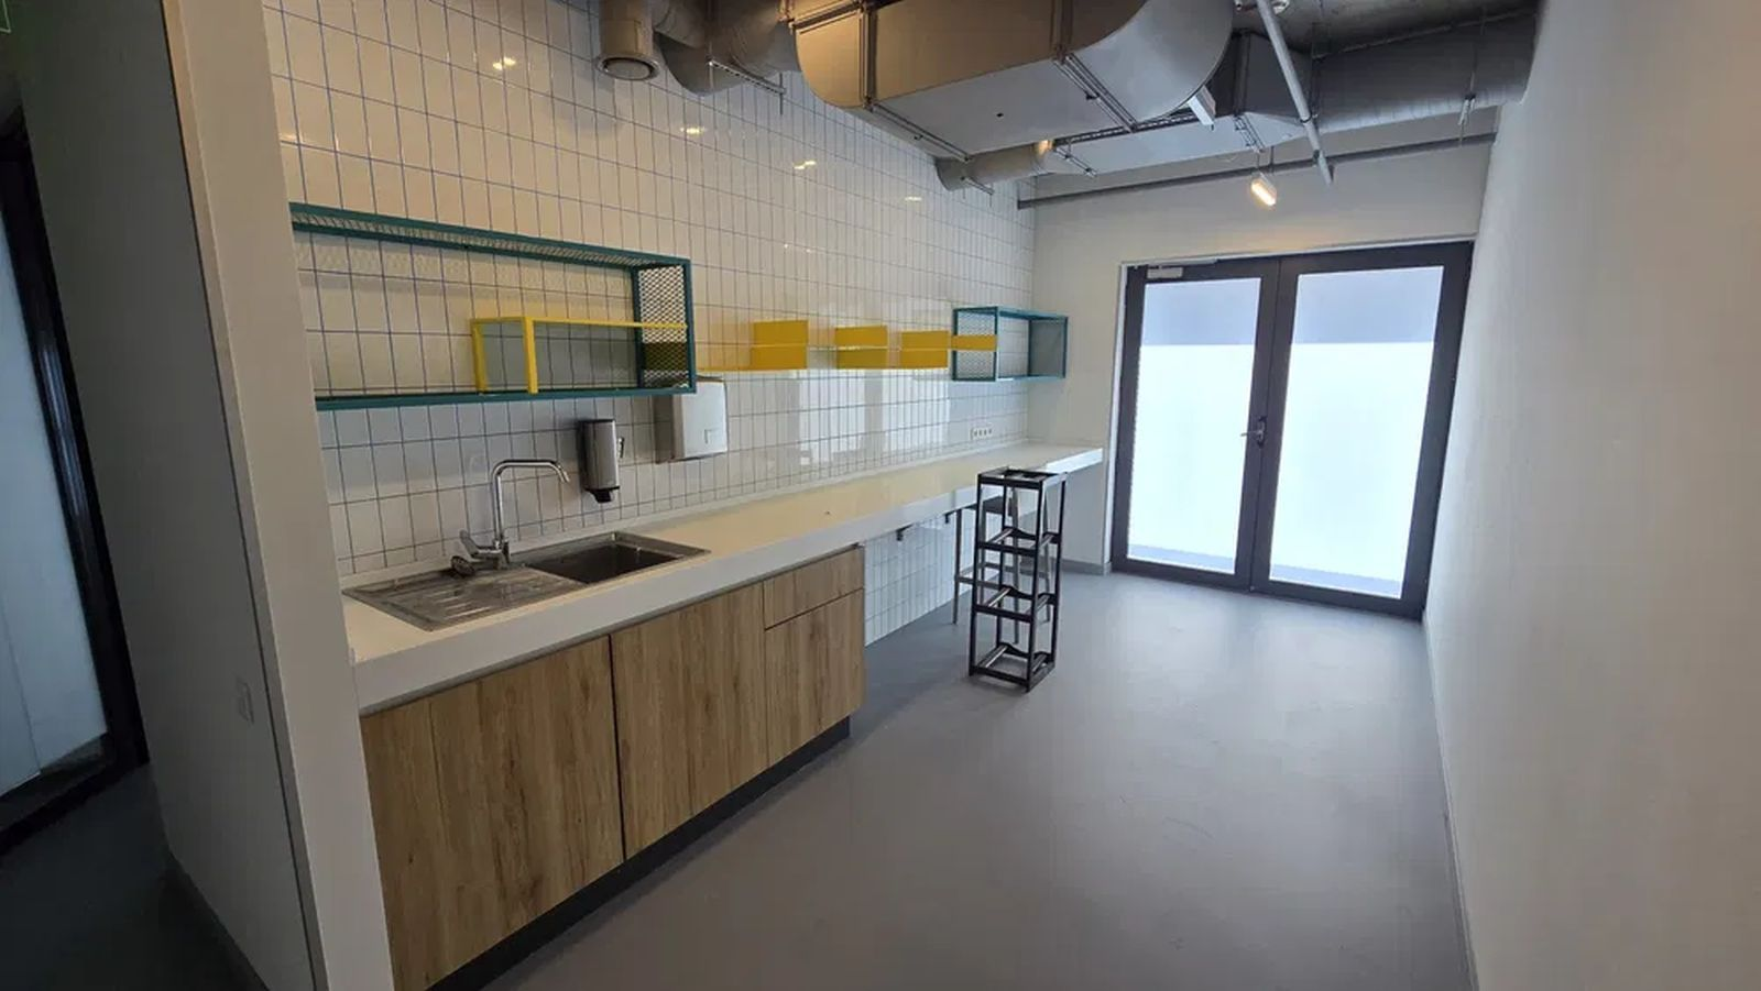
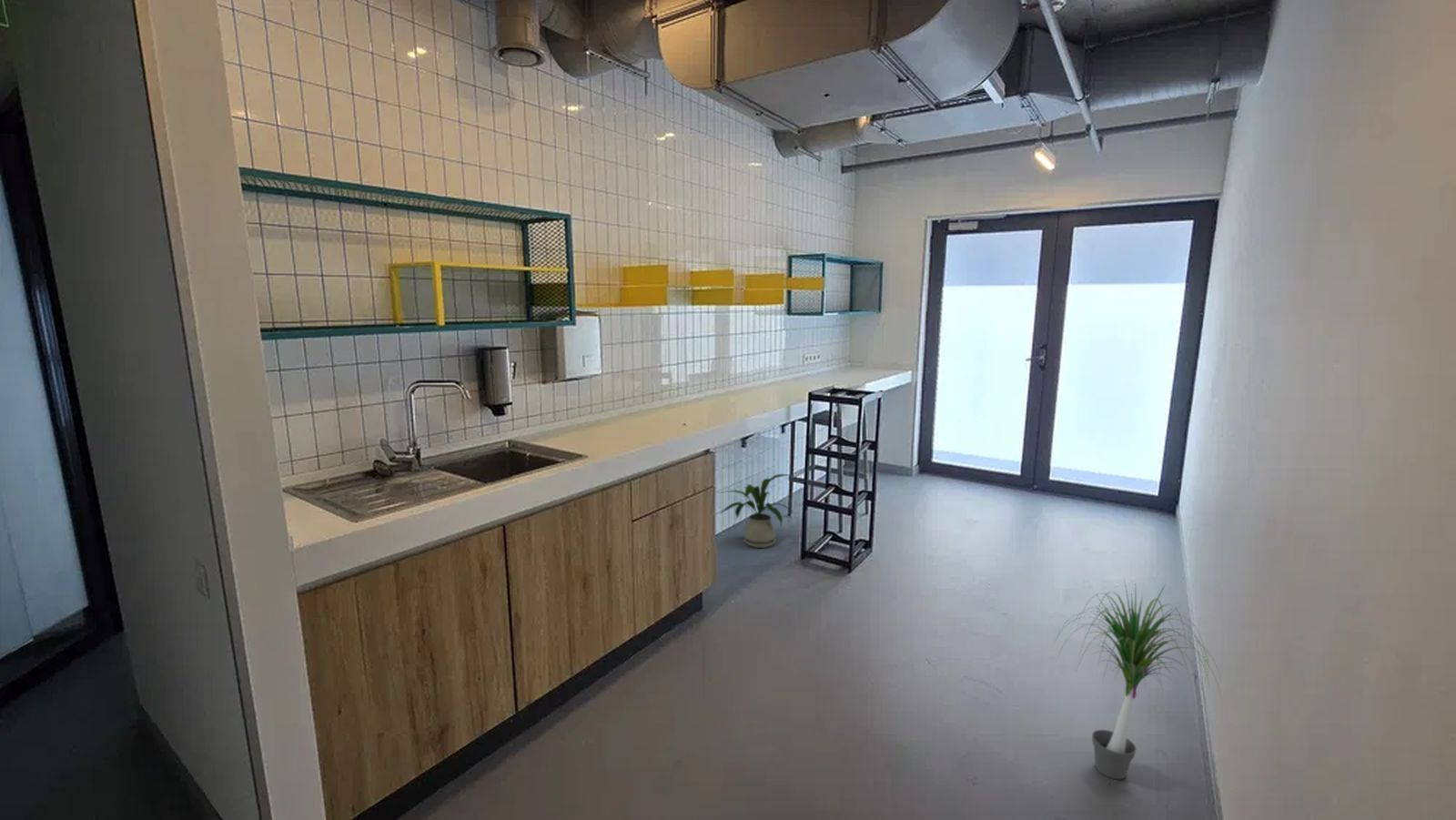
+ house plant [717,473,795,549]
+ potted plant [1052,578,1223,780]
